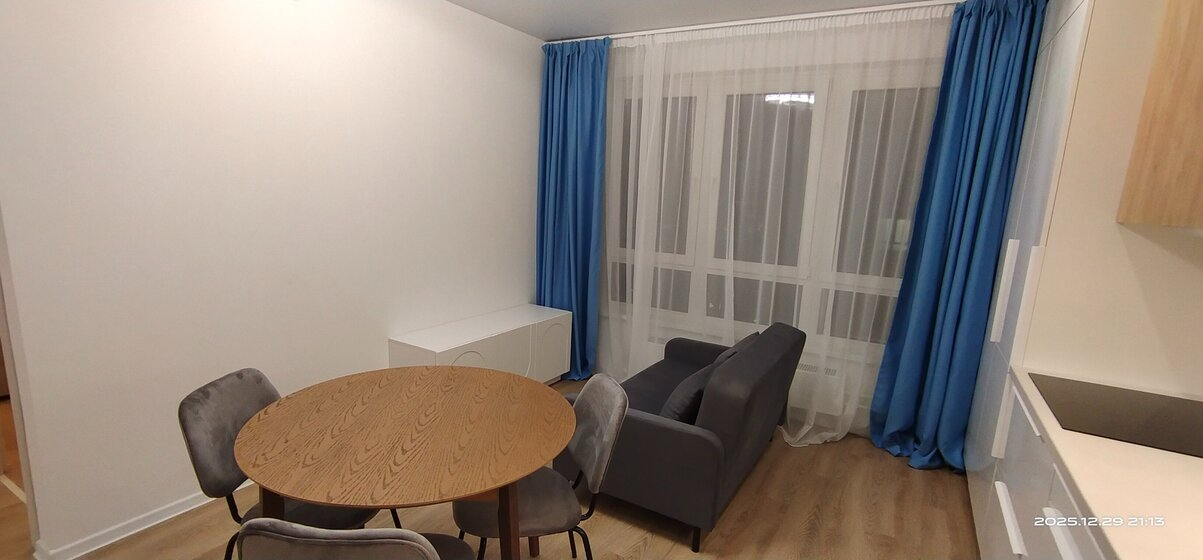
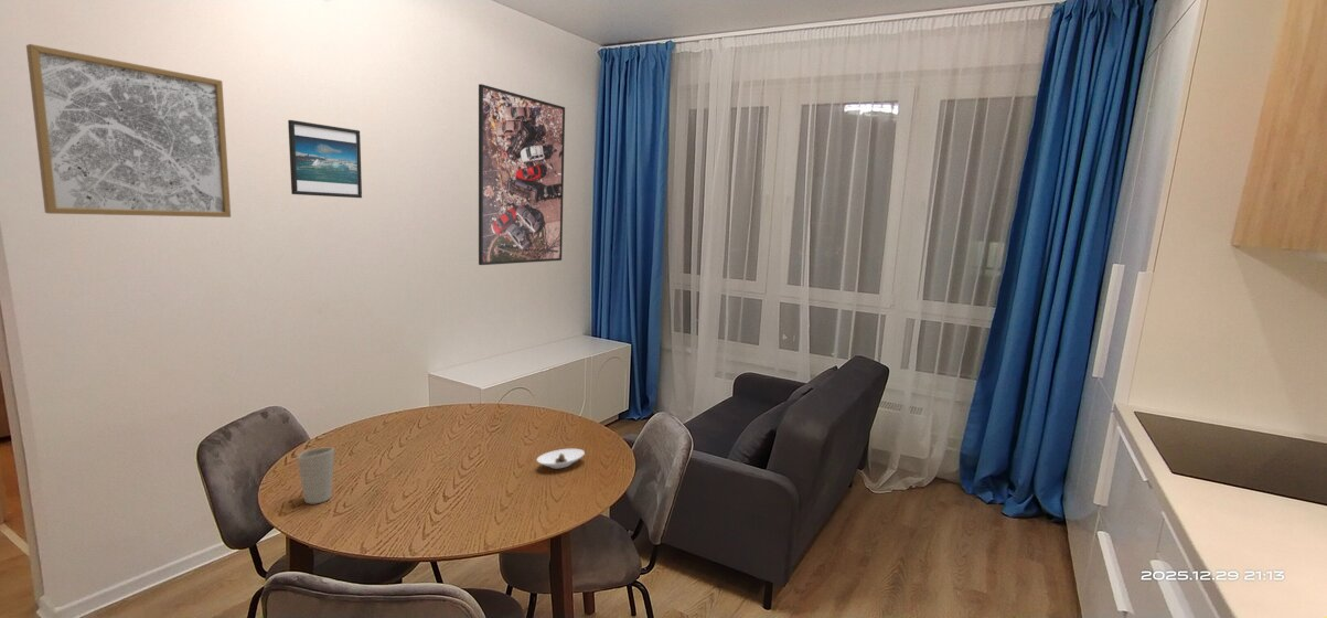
+ cup [296,447,335,504]
+ saucer [536,448,586,469]
+ wall art [25,43,232,219]
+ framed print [478,83,566,266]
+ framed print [287,119,363,199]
